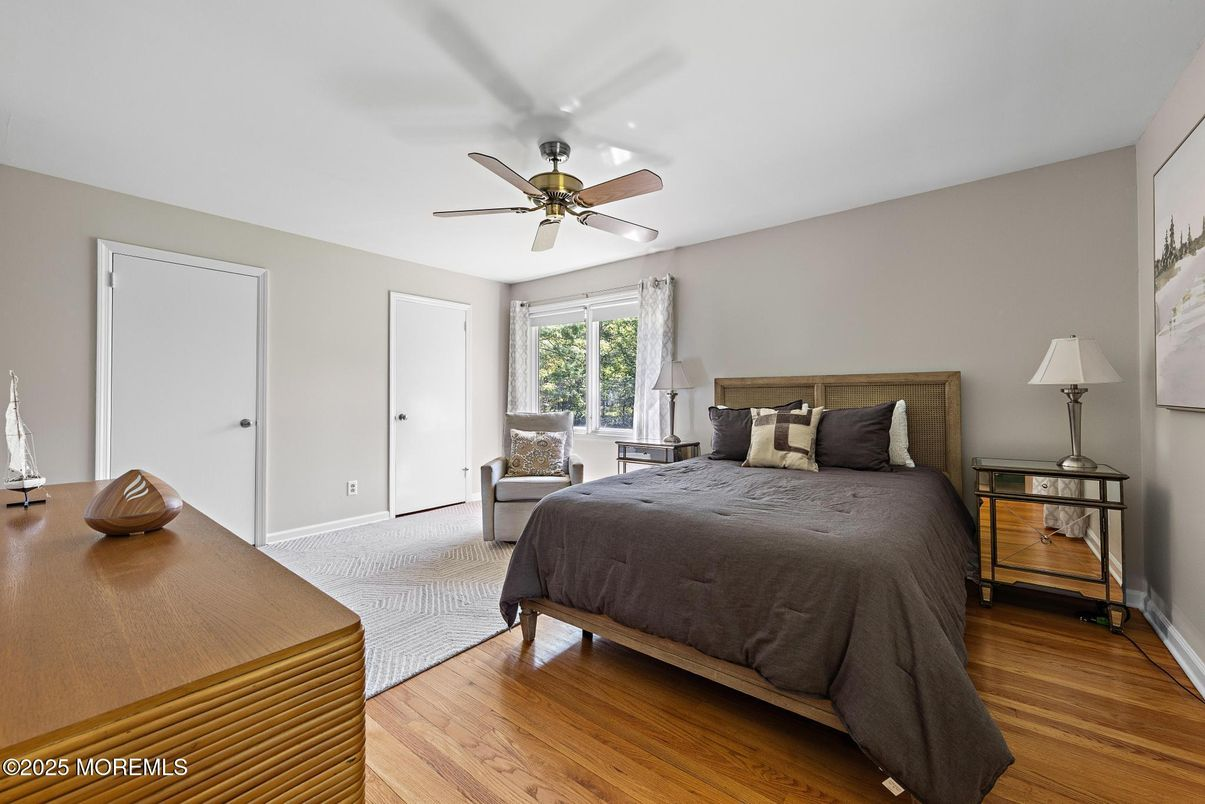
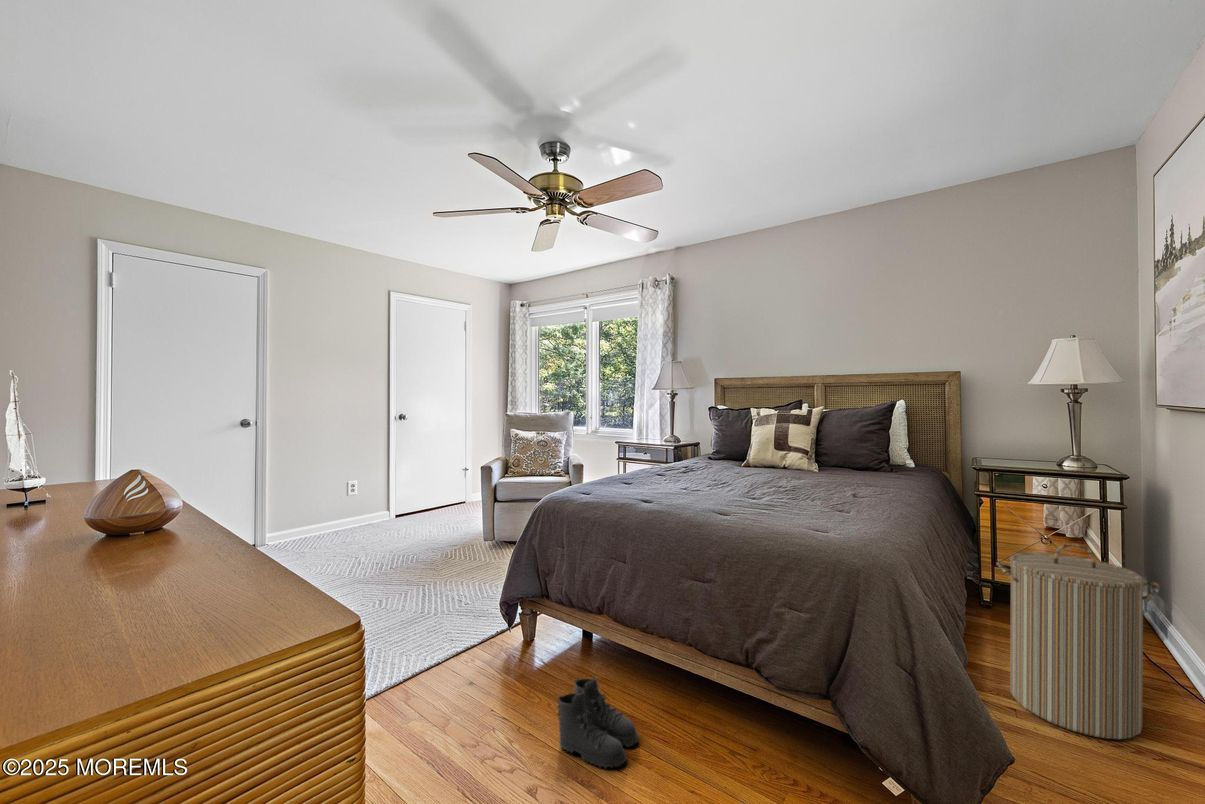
+ boots [555,676,640,770]
+ laundry hamper [995,543,1161,740]
